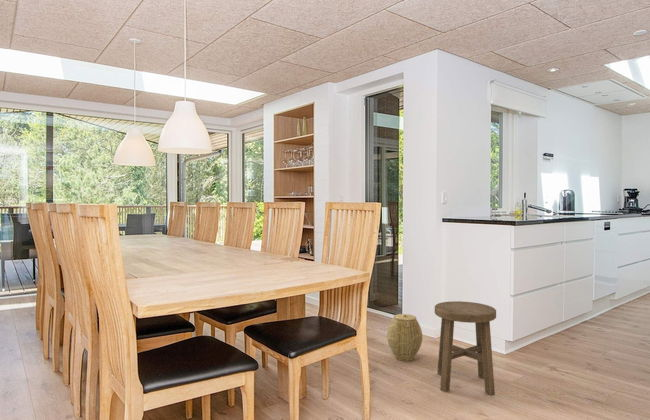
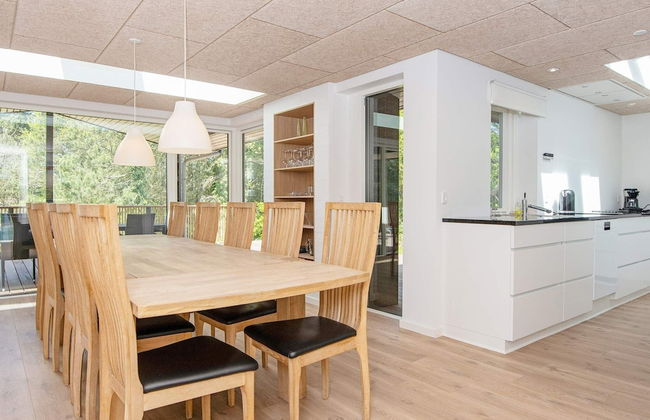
- woven basket [386,313,423,362]
- stool [434,300,497,396]
